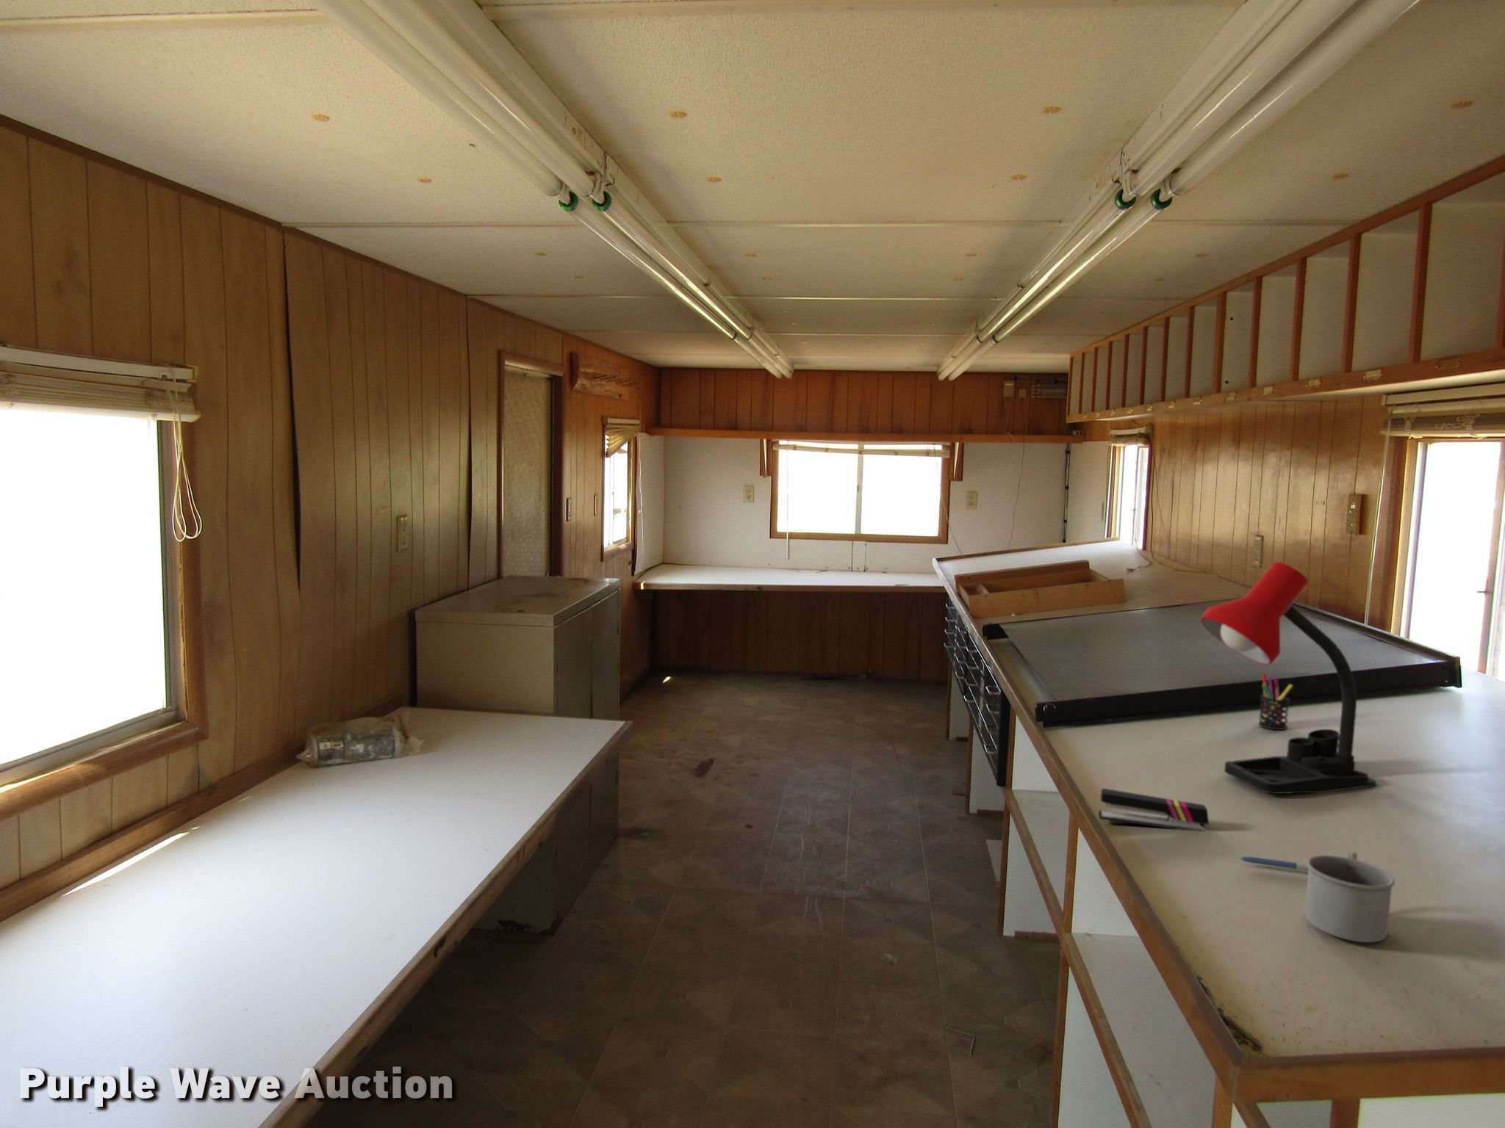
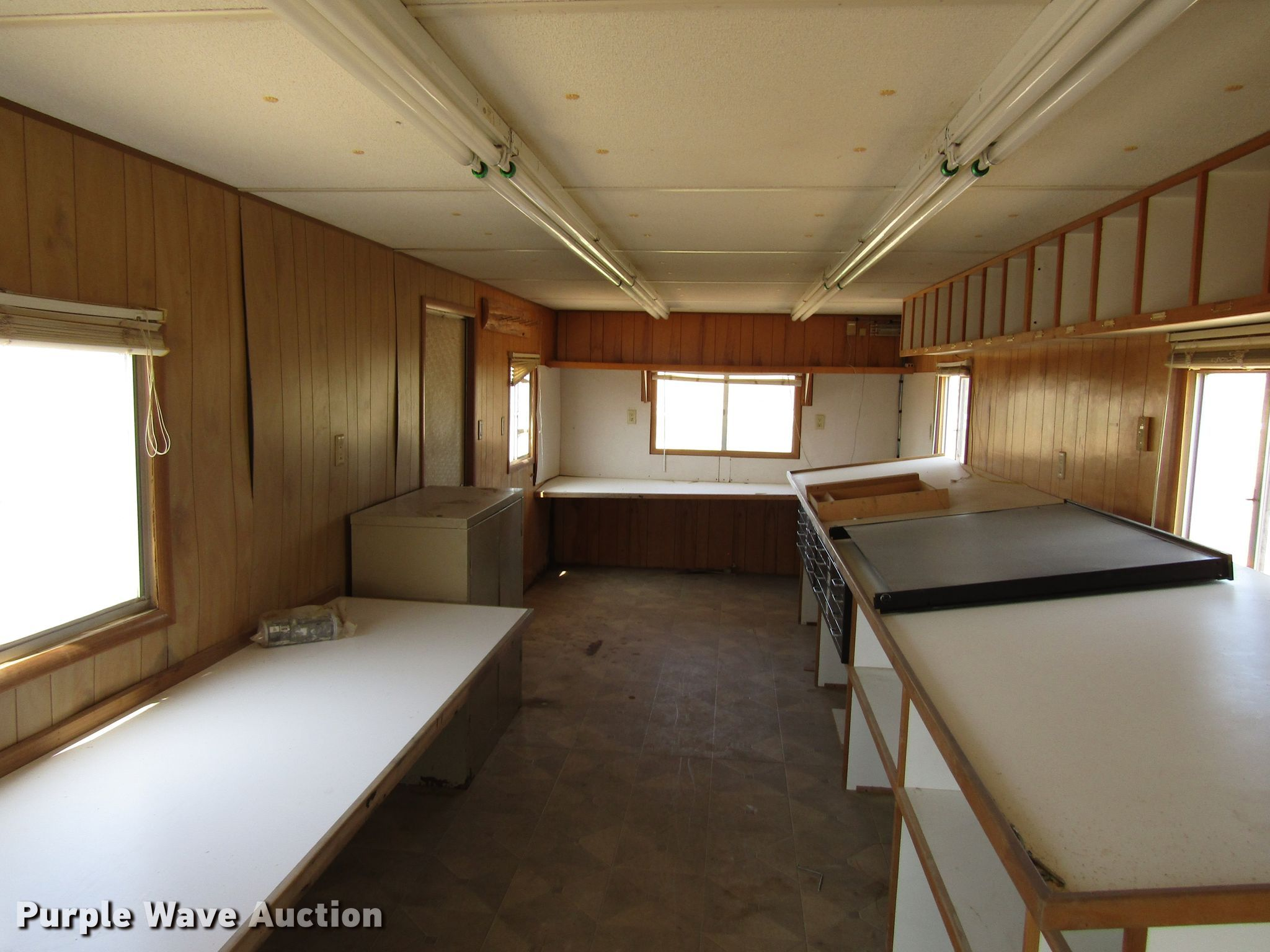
- pen [1238,855,1308,872]
- mug [1305,851,1396,943]
- stapler [1097,788,1210,832]
- pen holder [1257,673,1293,731]
- desk lamp [1199,562,1377,795]
